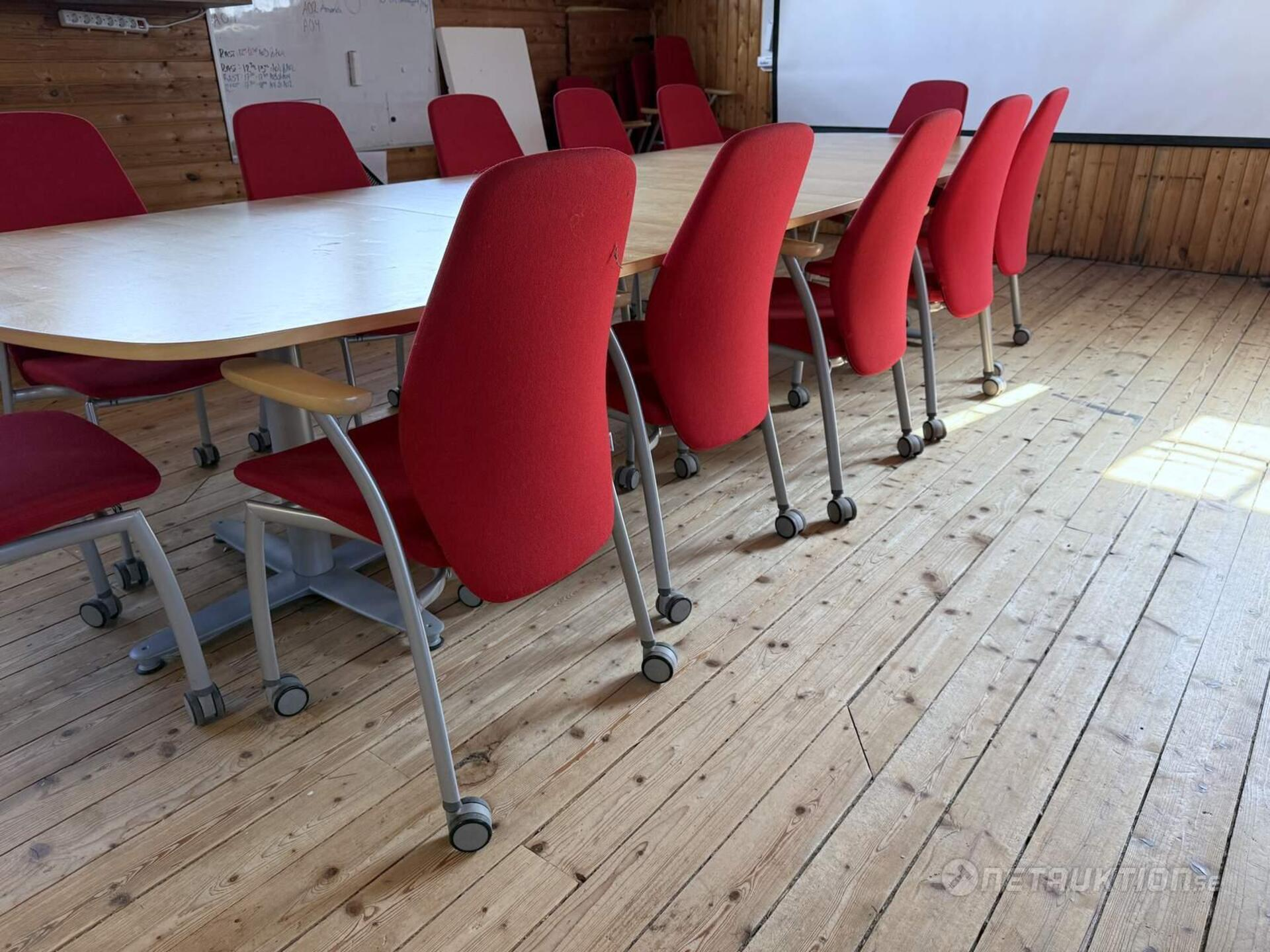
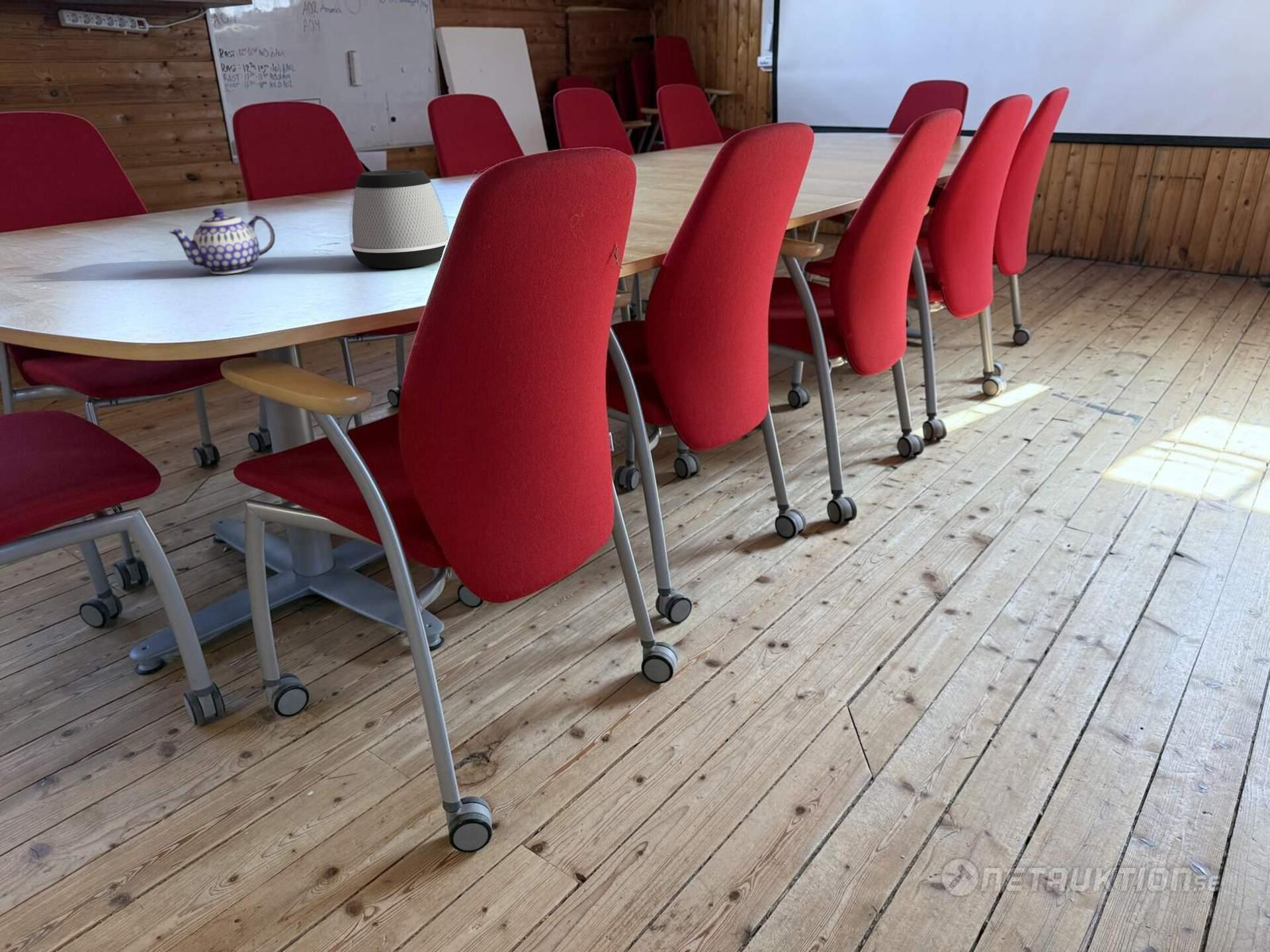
+ speaker [349,169,450,269]
+ teapot [168,208,276,275]
